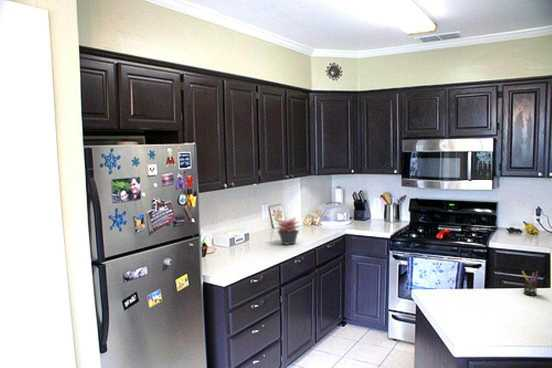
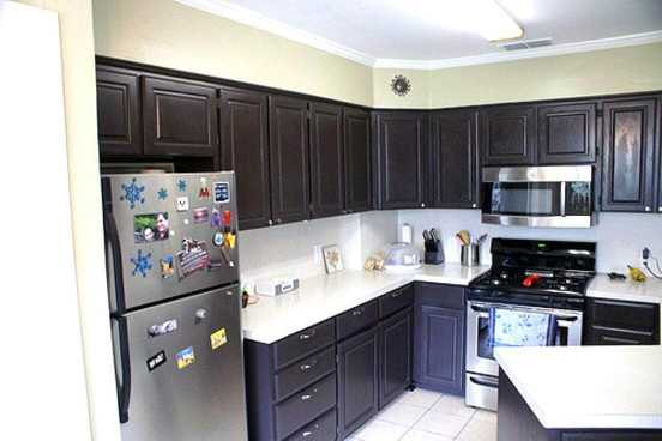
- succulent plant [275,216,301,246]
- pen holder [521,270,540,297]
